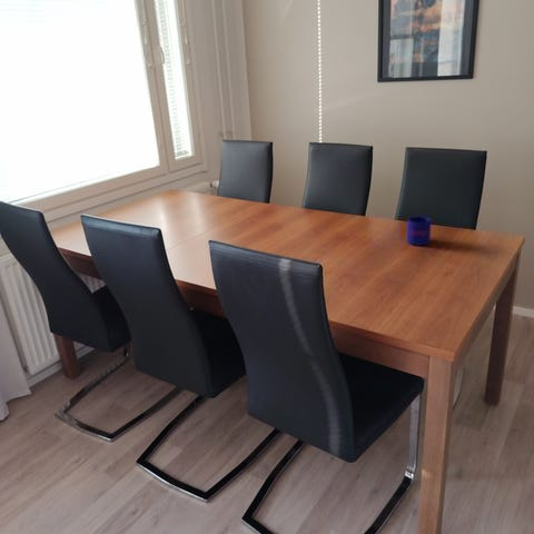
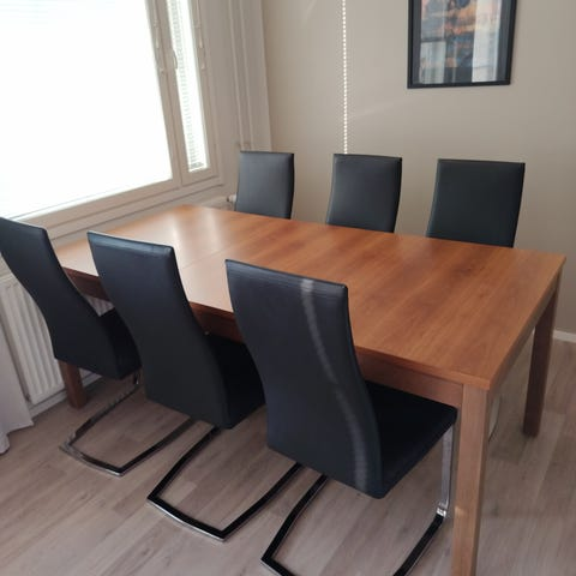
- mug [406,216,432,247]
